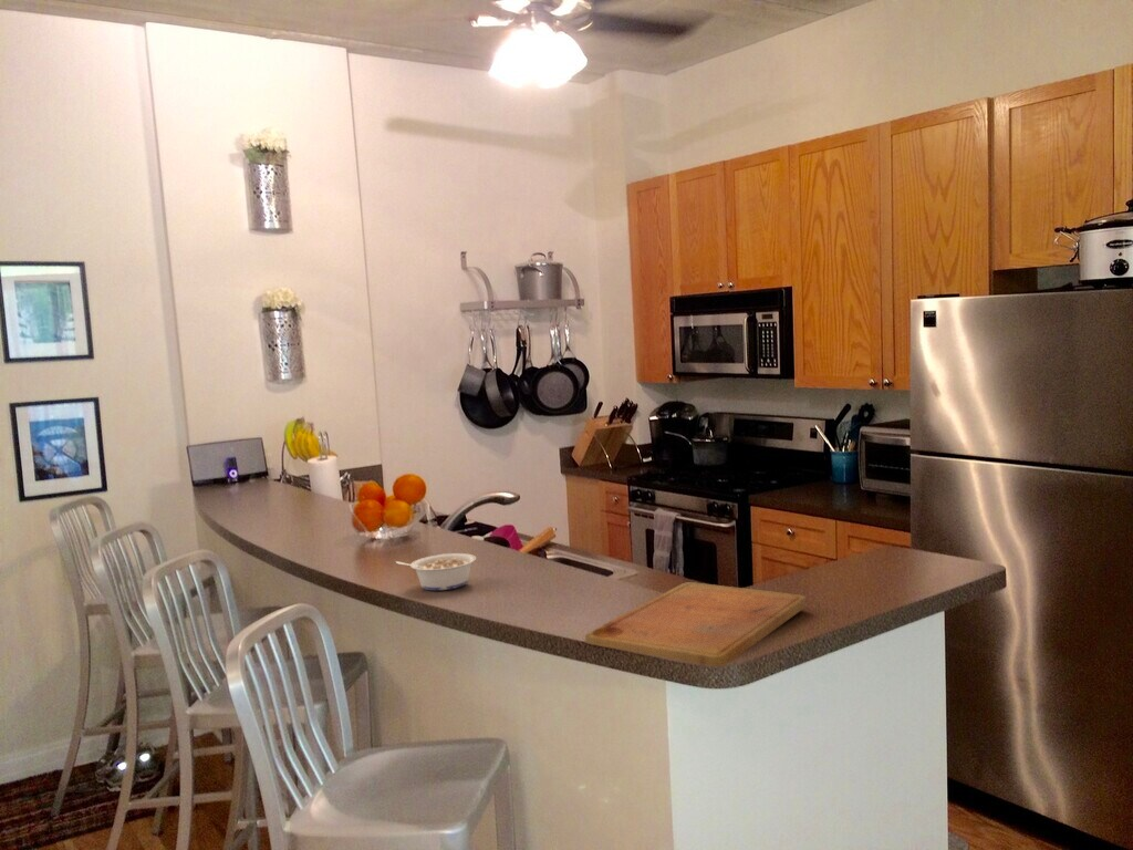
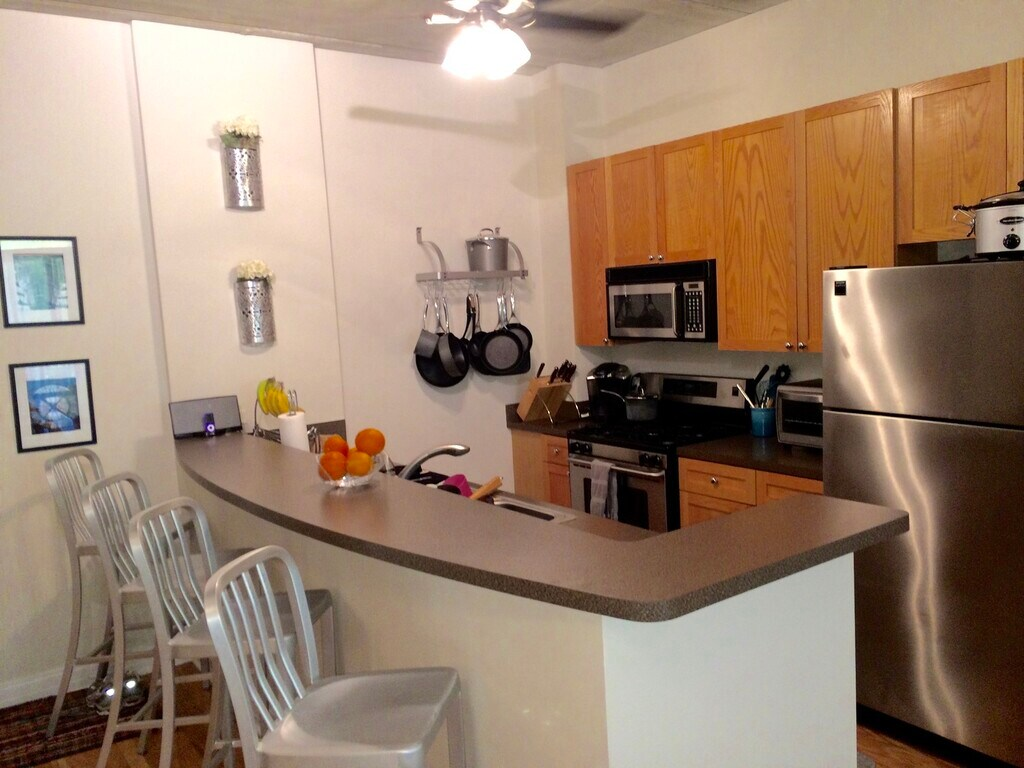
- cutting board [584,581,807,667]
- legume [395,552,477,591]
